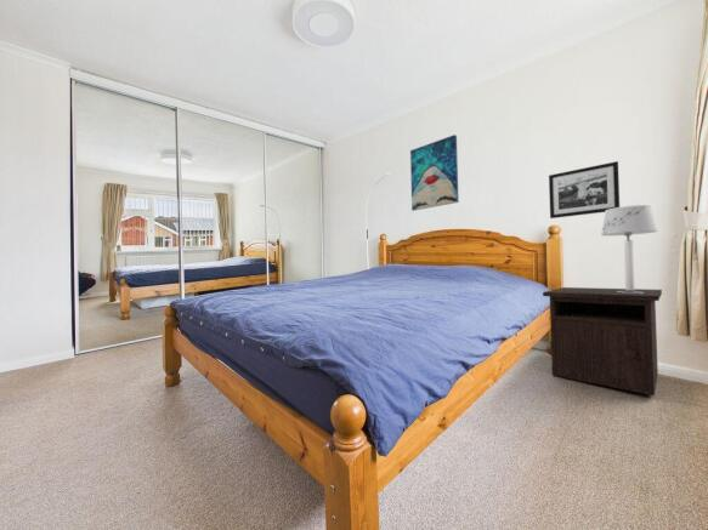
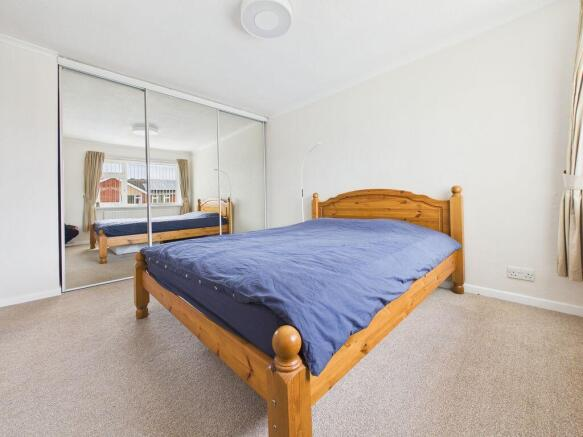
- table lamp [600,204,658,294]
- nightstand [542,286,663,397]
- wall art [409,133,460,212]
- picture frame [548,160,621,220]
